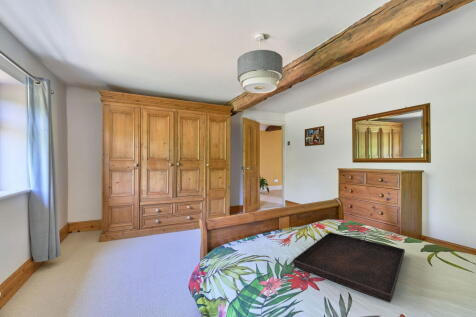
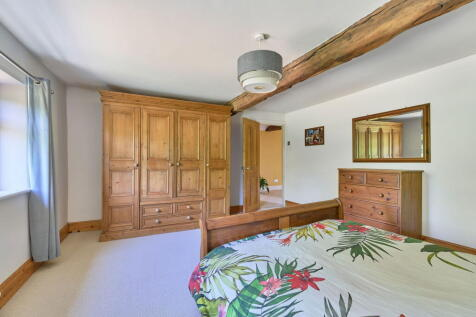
- serving tray [292,231,406,303]
